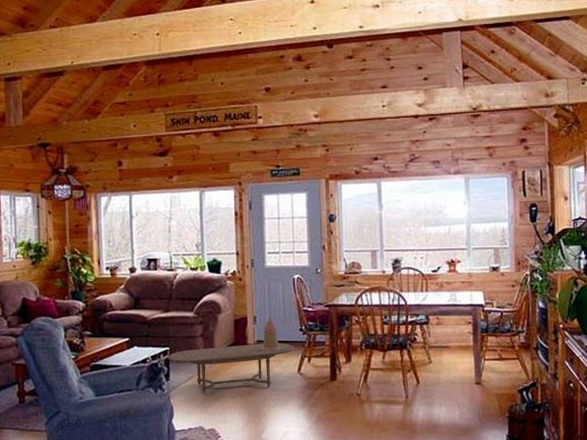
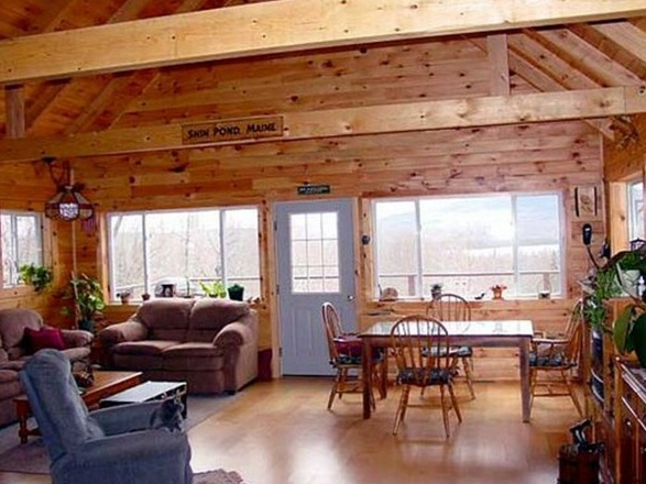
- decorative container [261,316,281,350]
- coffee table [167,343,295,395]
